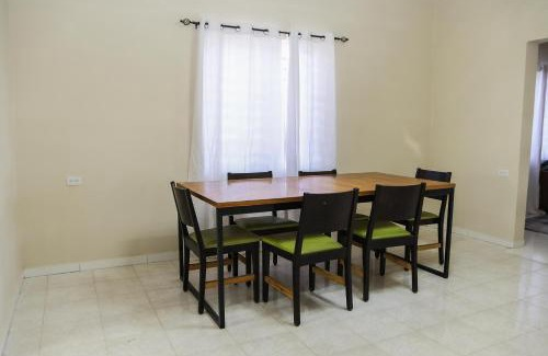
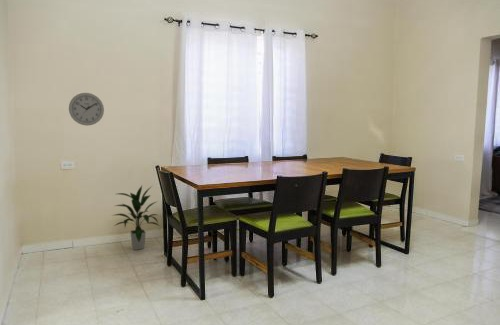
+ wall clock [68,92,105,126]
+ indoor plant [111,184,160,251]
